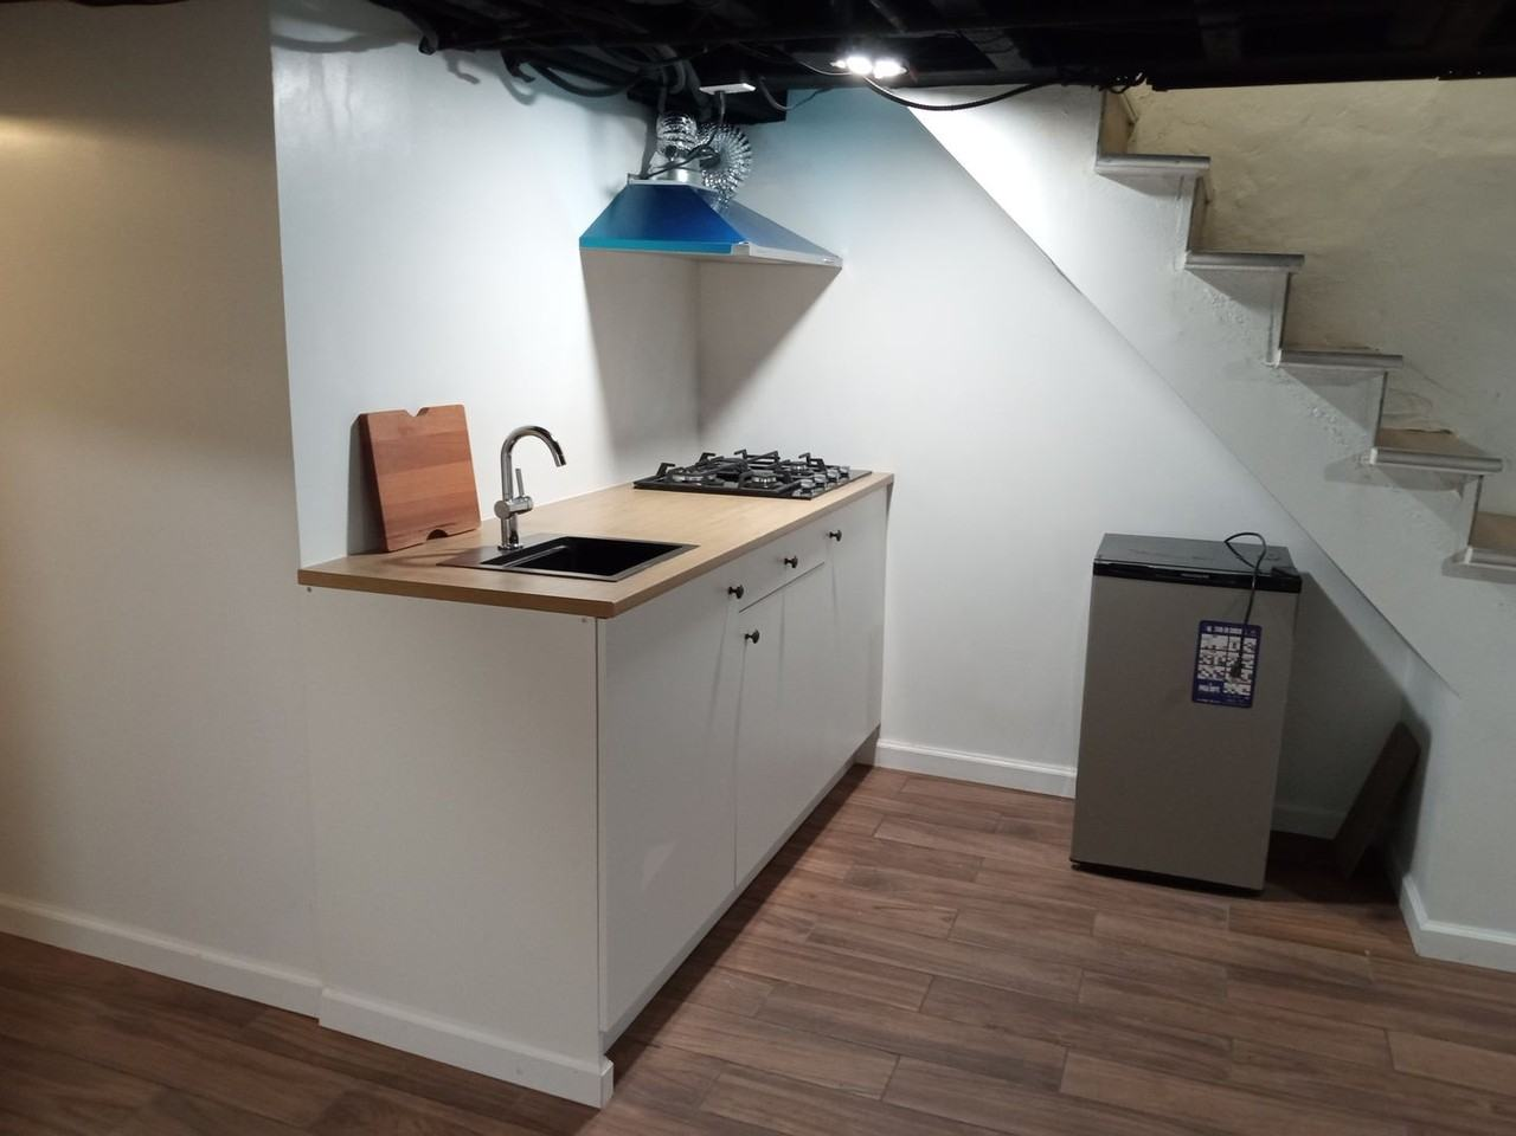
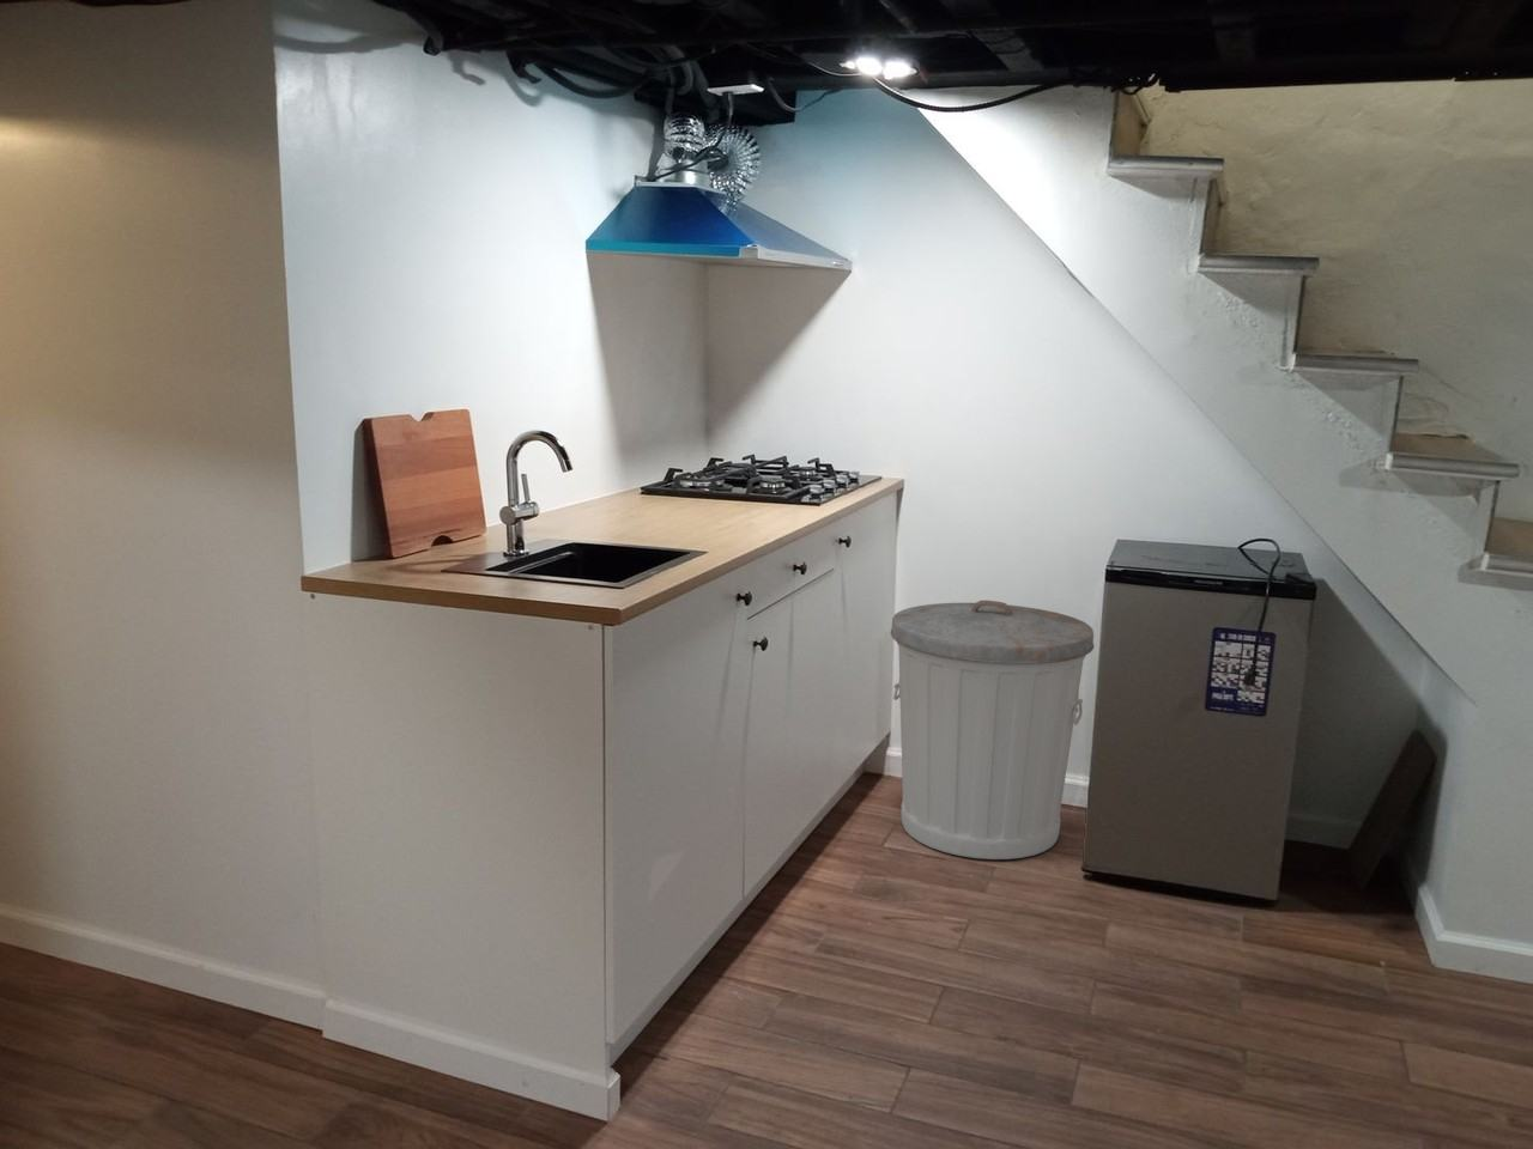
+ trash can [890,600,1095,861]
